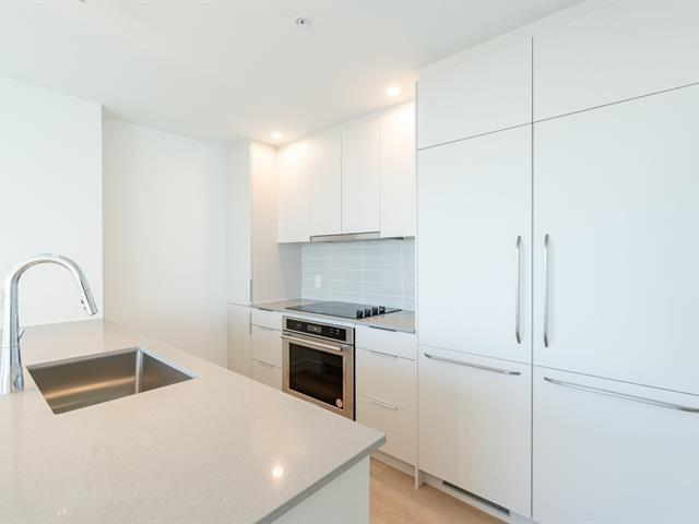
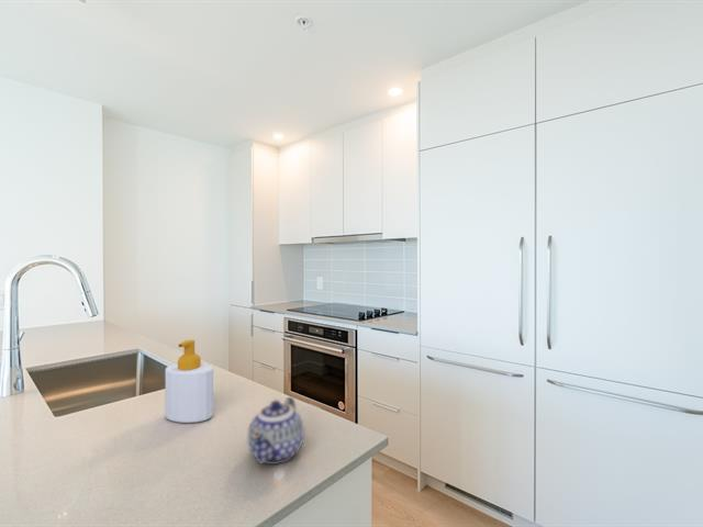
+ soap bottle [165,339,214,424]
+ teapot [247,396,305,466]
